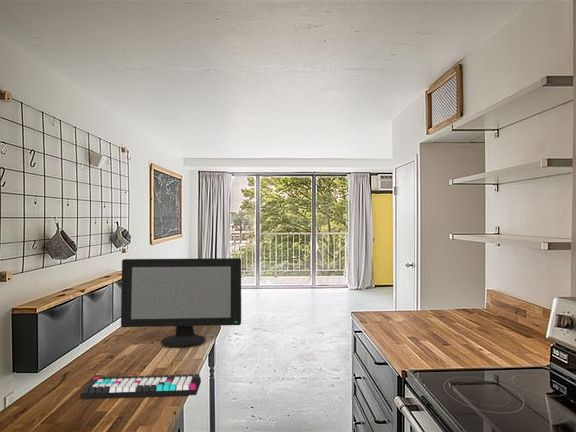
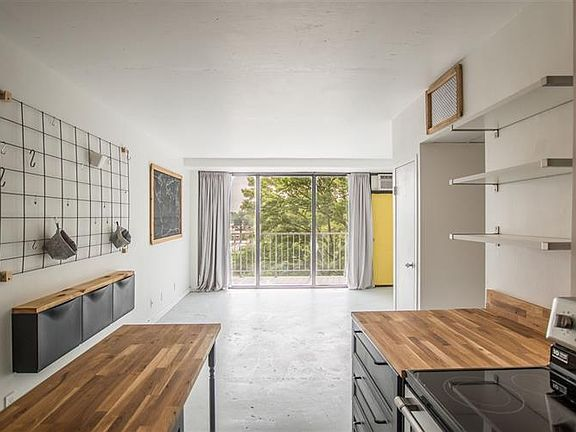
- keyboard [79,372,202,400]
- computer monitor [120,257,242,347]
